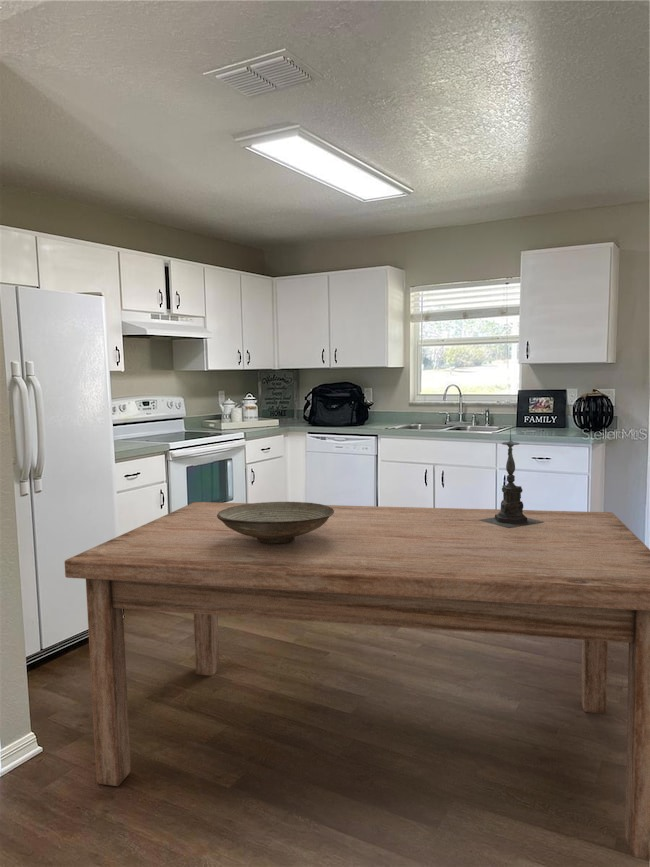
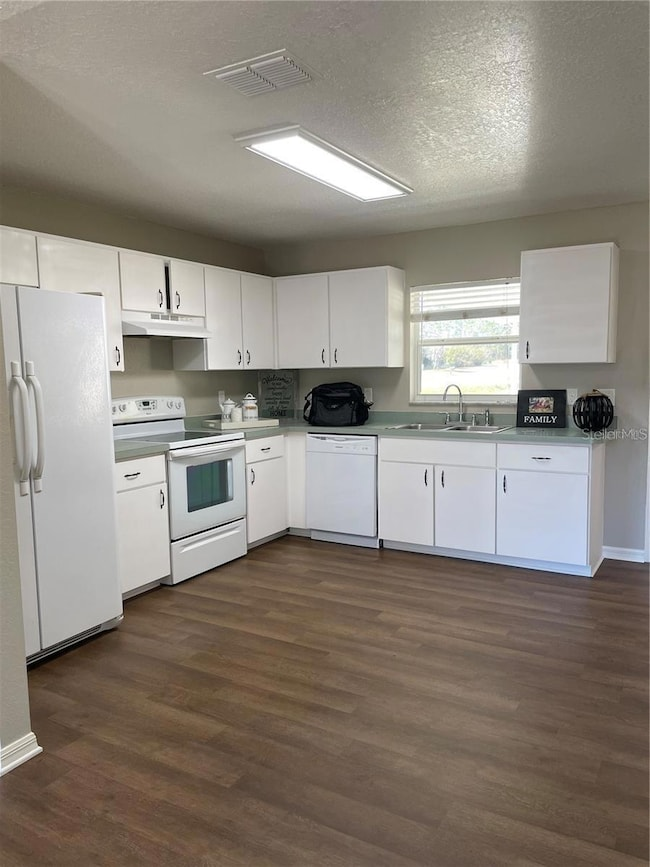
- candle holder [480,428,543,528]
- decorative bowl [217,501,334,543]
- dining table [64,501,650,860]
